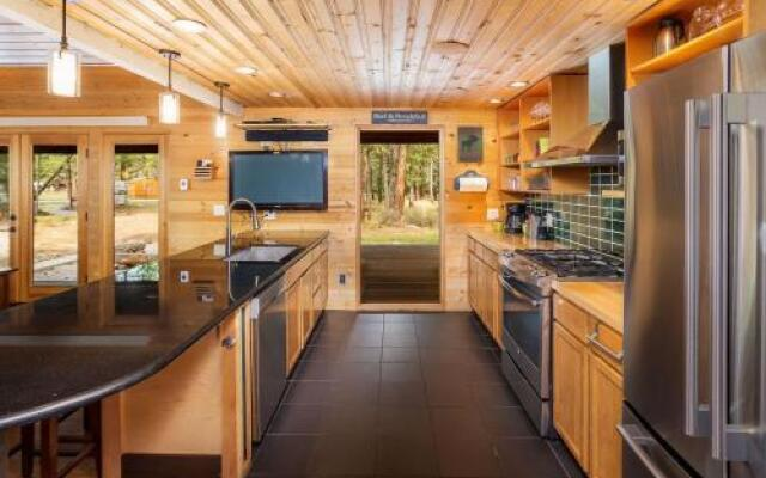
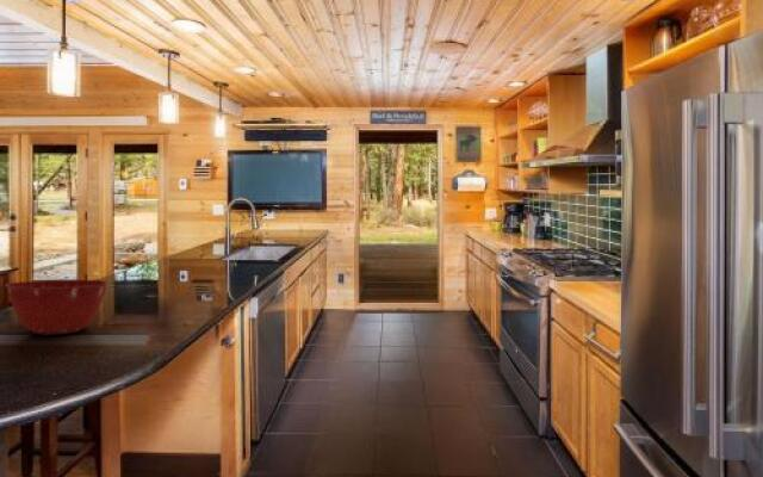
+ mixing bowl [5,278,108,335]
